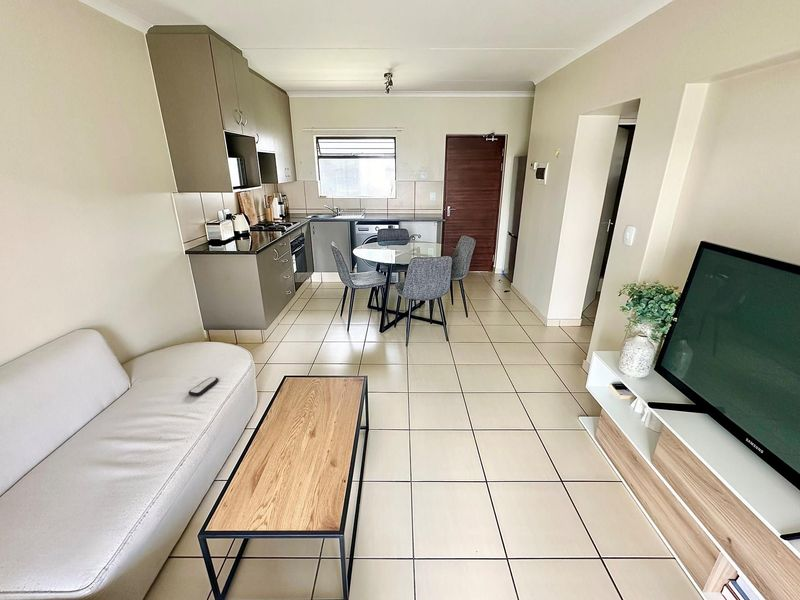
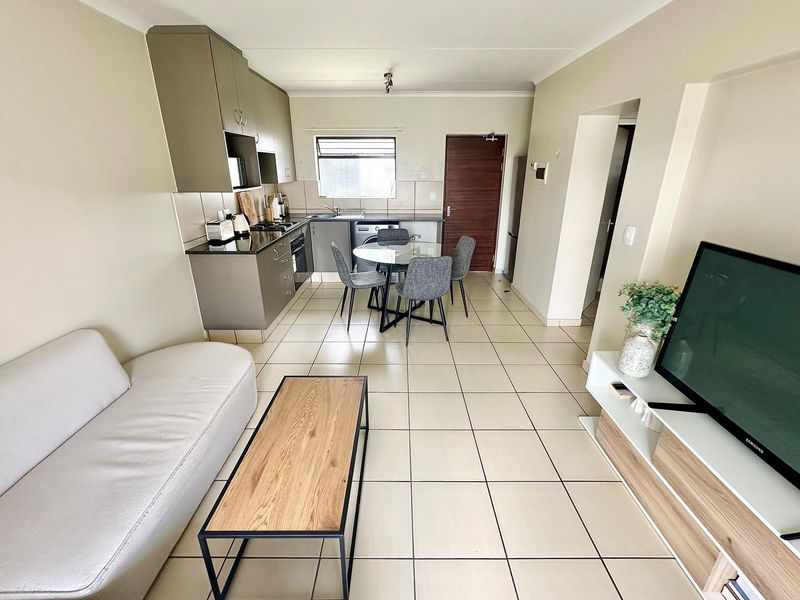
- remote control [188,376,219,397]
